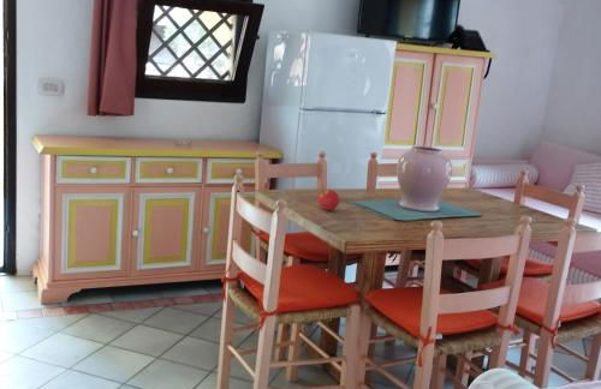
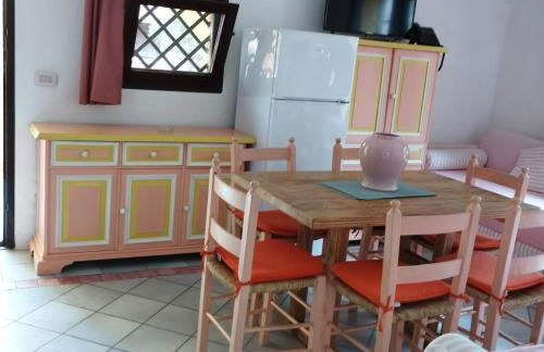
- fruit [317,188,340,211]
